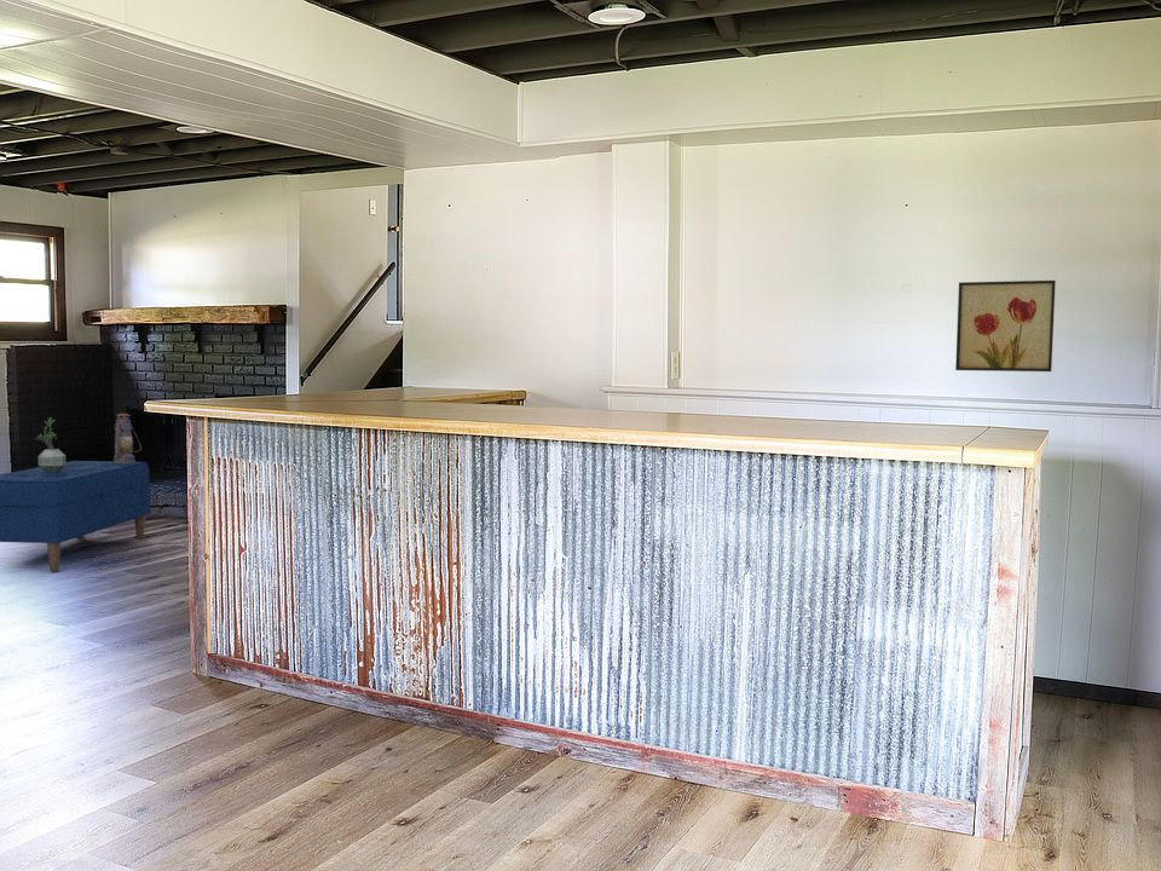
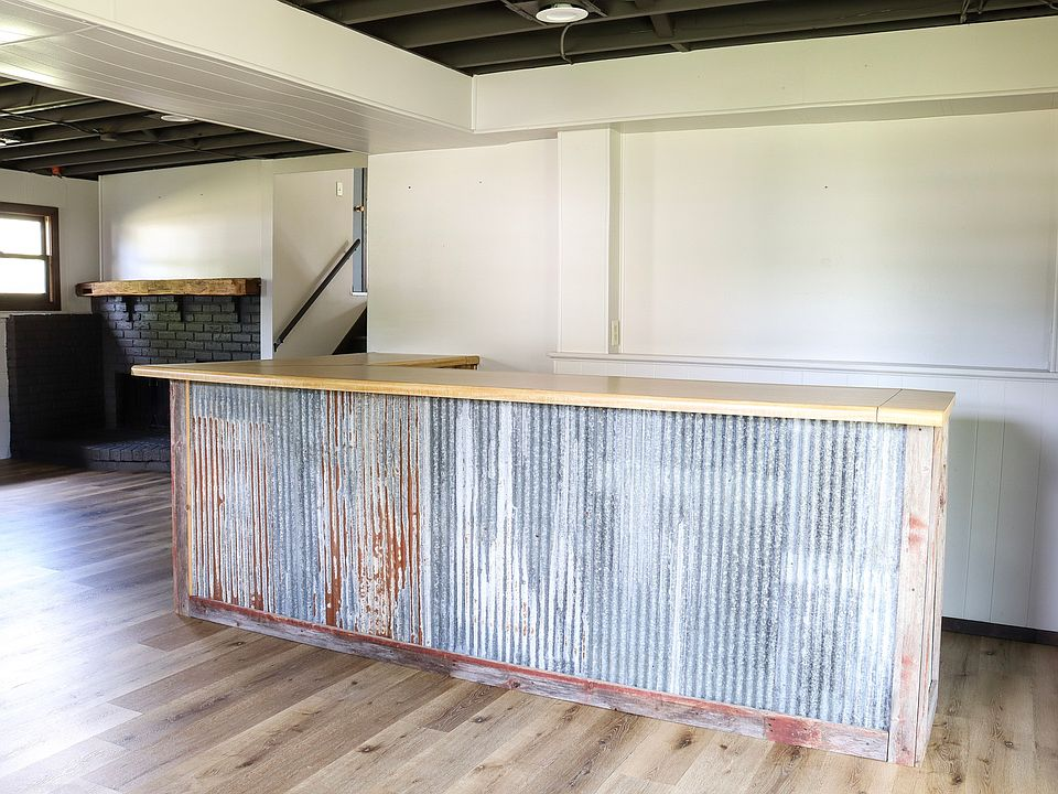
- bench [0,460,152,572]
- lantern [112,411,143,465]
- wall art [954,279,1057,373]
- potted plant [34,416,67,472]
